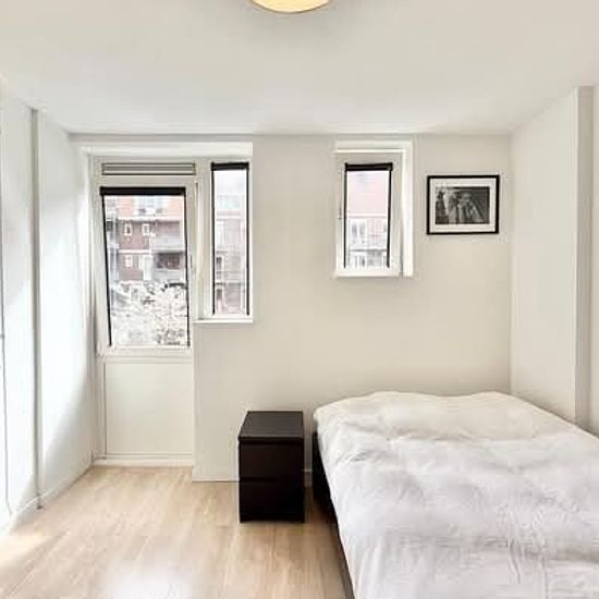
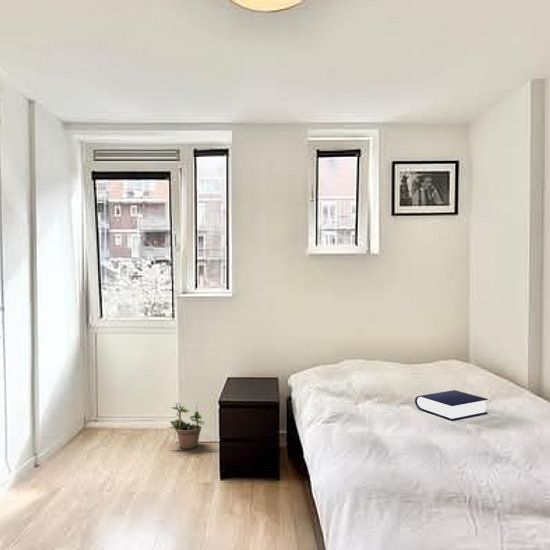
+ book [414,389,489,421]
+ potted plant [168,400,206,450]
